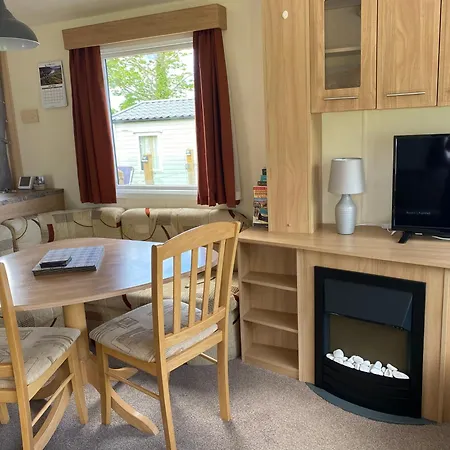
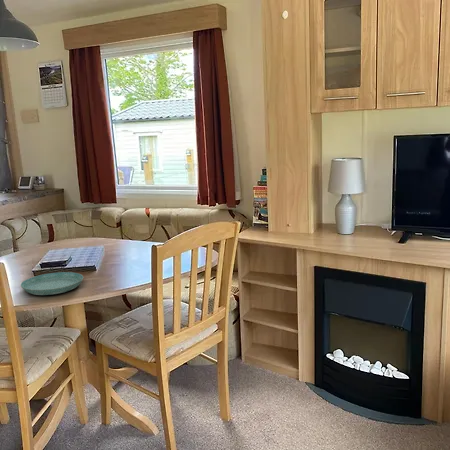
+ saucer [20,271,84,296]
